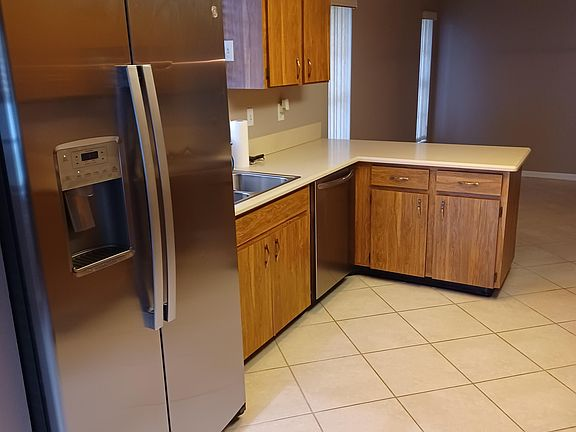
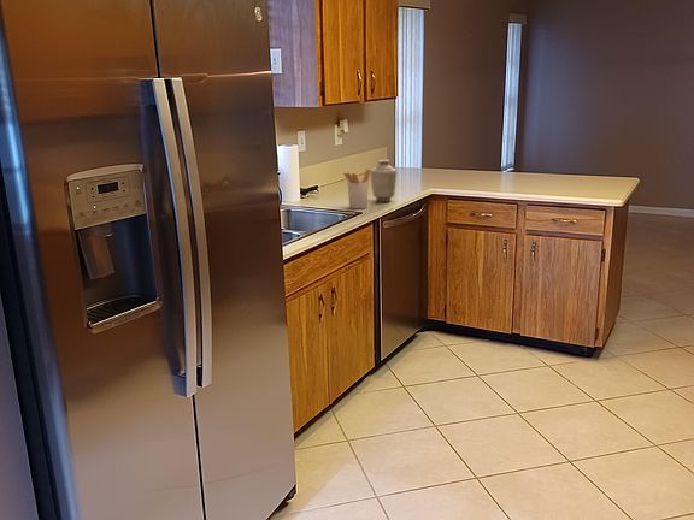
+ vase [370,159,398,203]
+ utensil holder [342,169,371,209]
